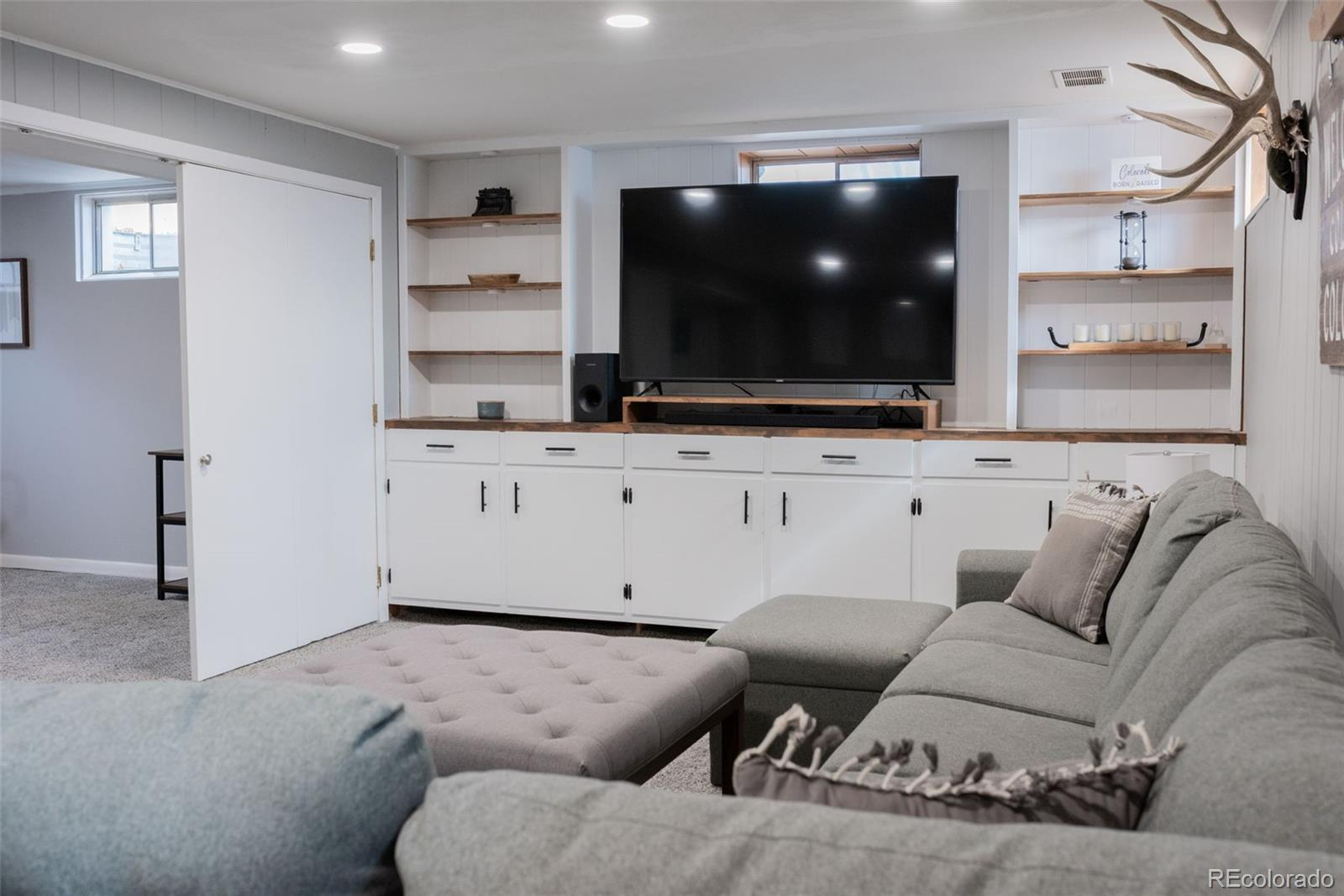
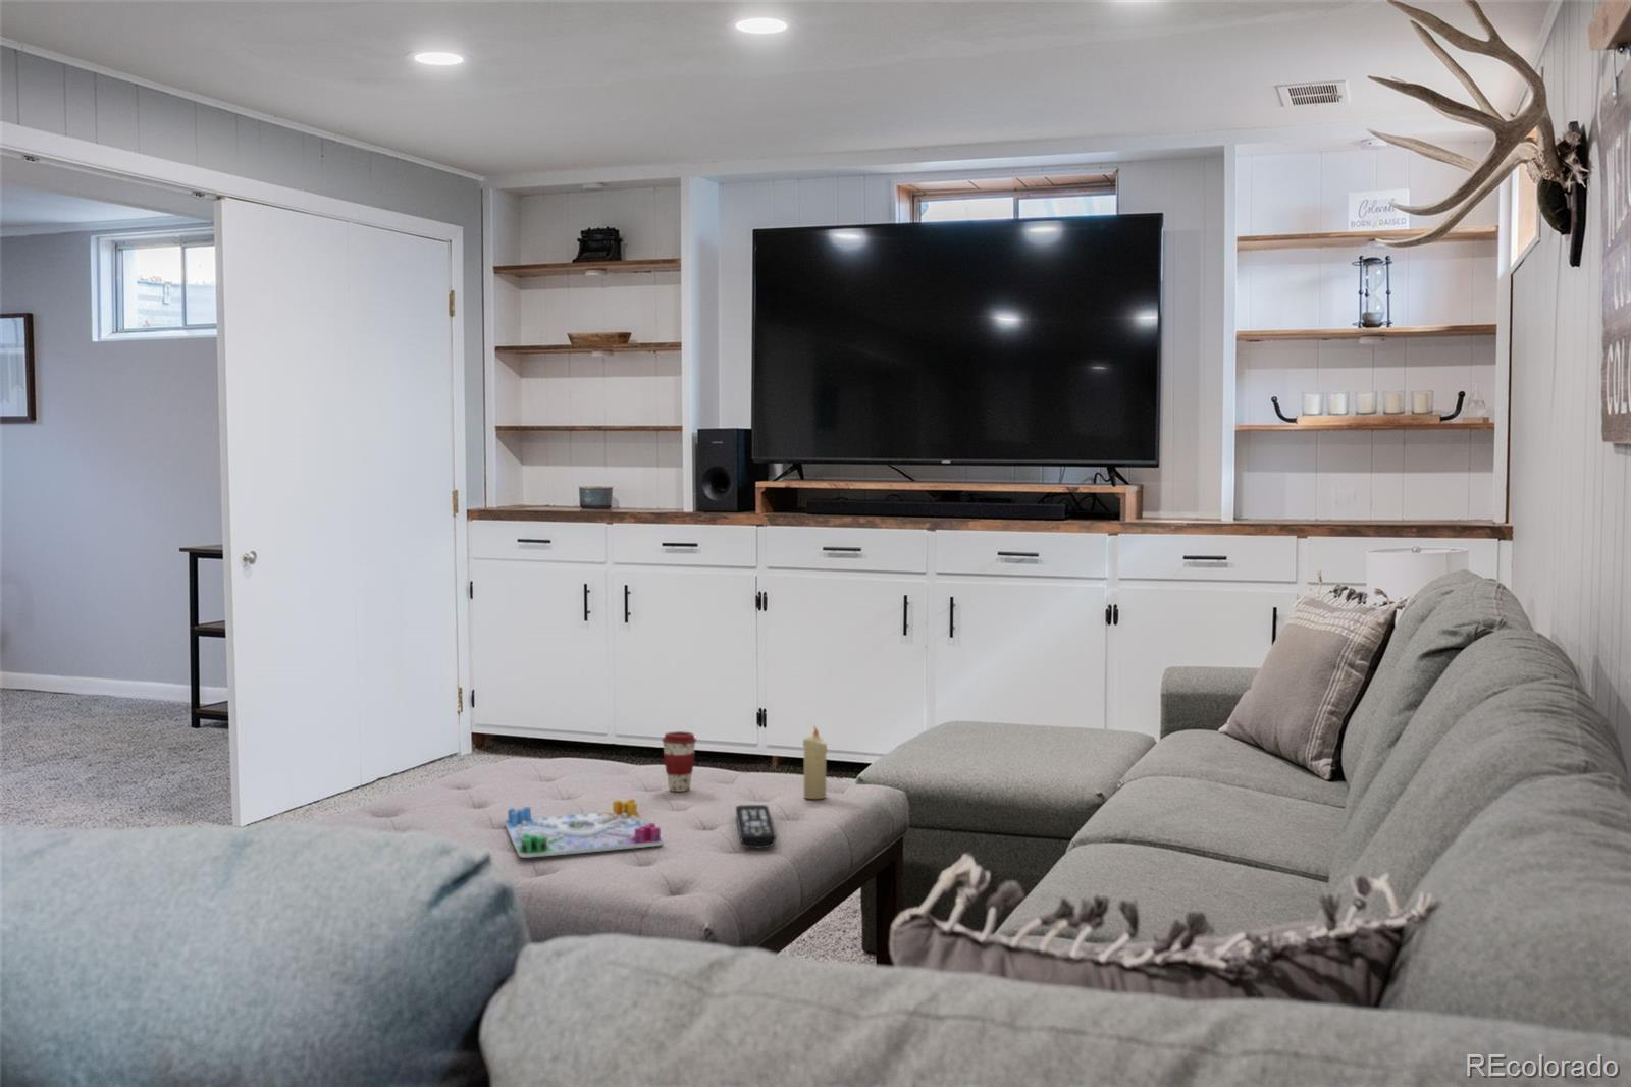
+ candle [802,724,829,799]
+ board game [504,798,664,859]
+ remote control [735,804,777,849]
+ coffee cup [660,730,698,792]
